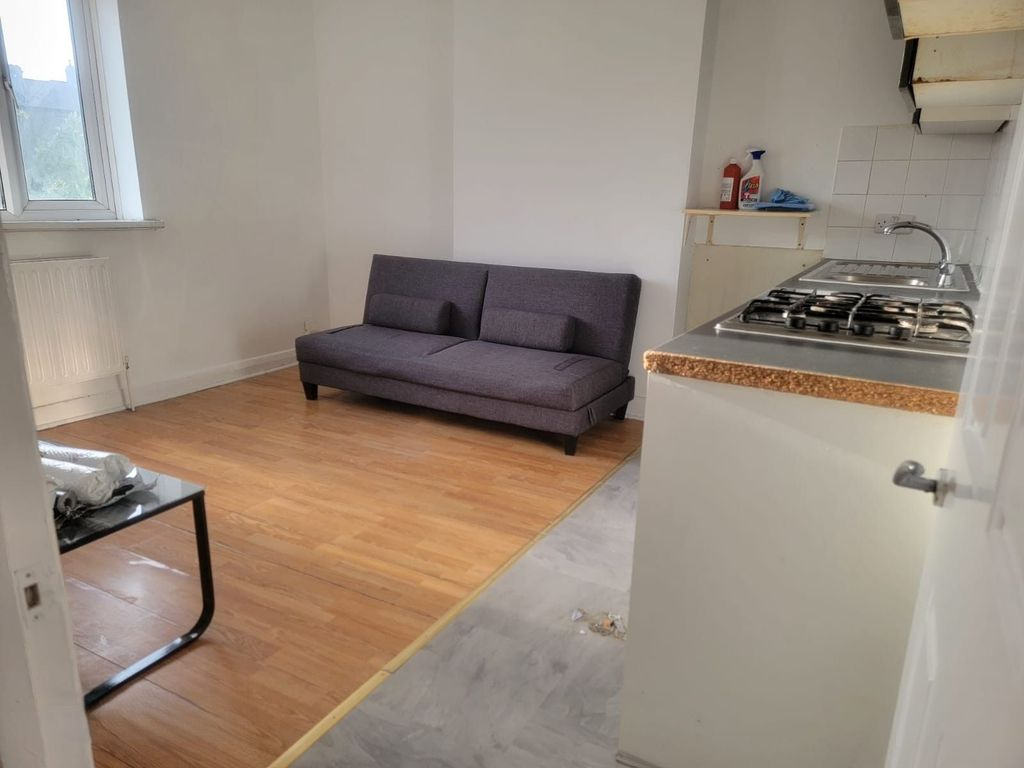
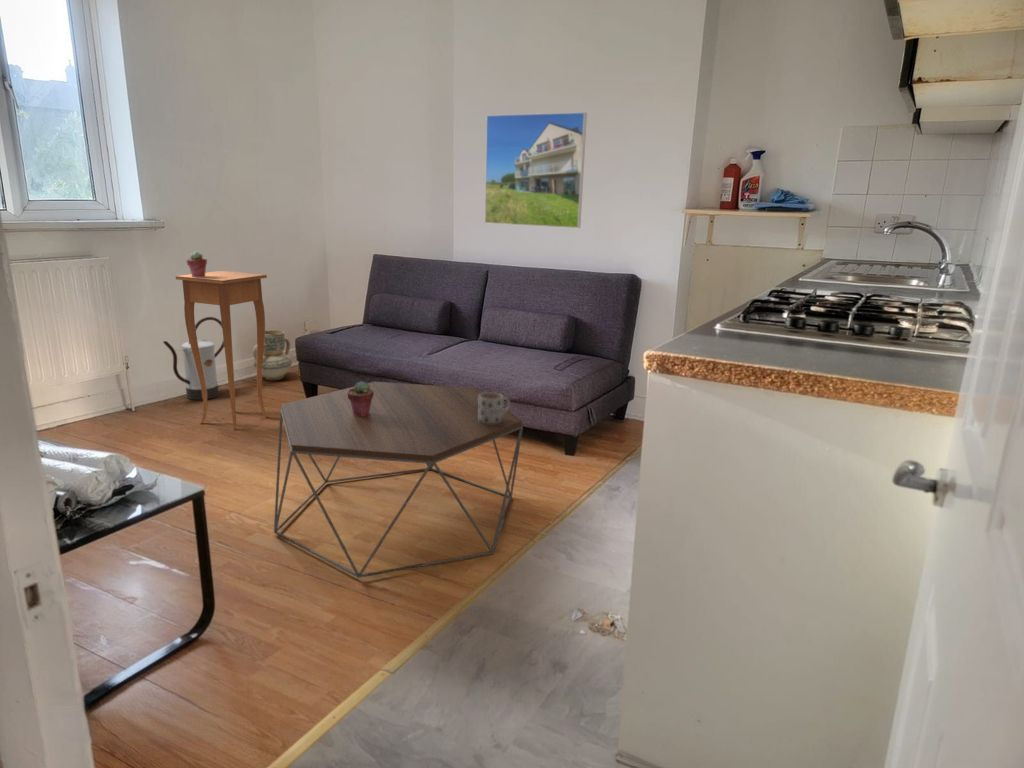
+ mug [479,391,512,424]
+ side table [175,270,270,431]
+ coffee table [273,381,524,579]
+ potted succulent [185,251,208,277]
+ ceramic jug [252,329,293,381]
+ watering can [162,316,224,401]
+ potted succulent [347,381,374,416]
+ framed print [484,111,588,229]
